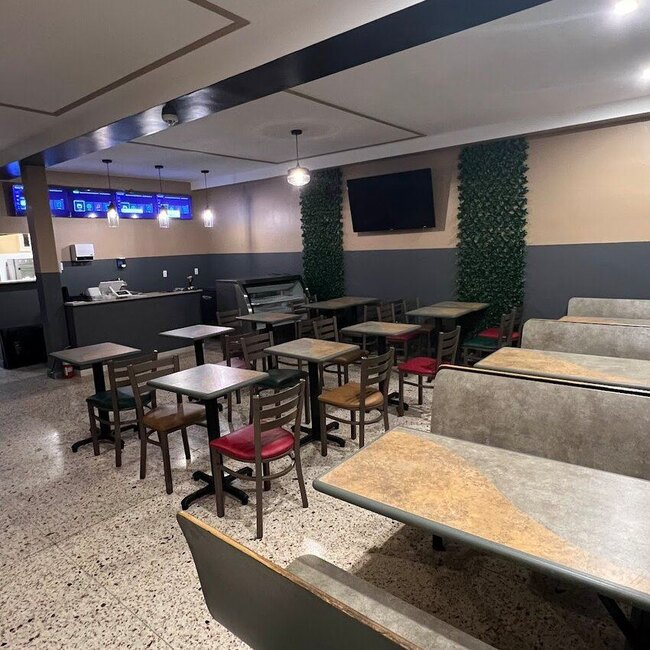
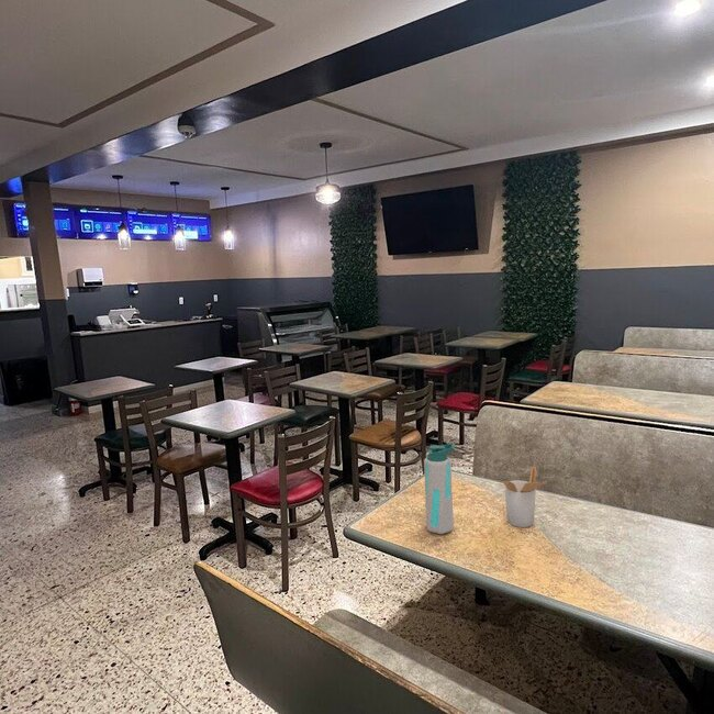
+ water bottle [423,443,456,535]
+ utensil holder [502,466,548,528]
